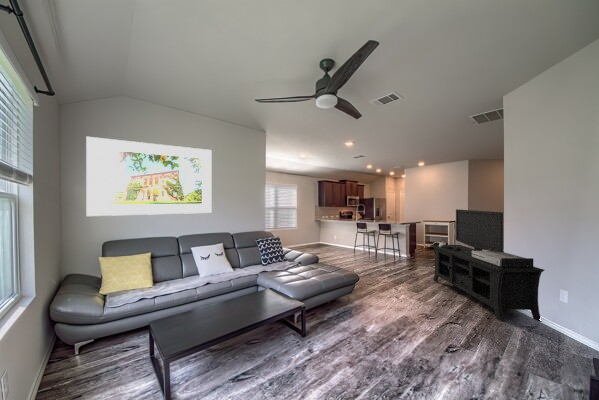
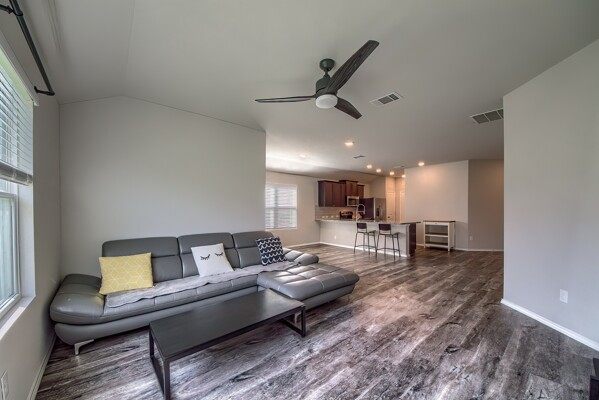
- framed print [85,136,213,217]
- media console [430,208,545,323]
